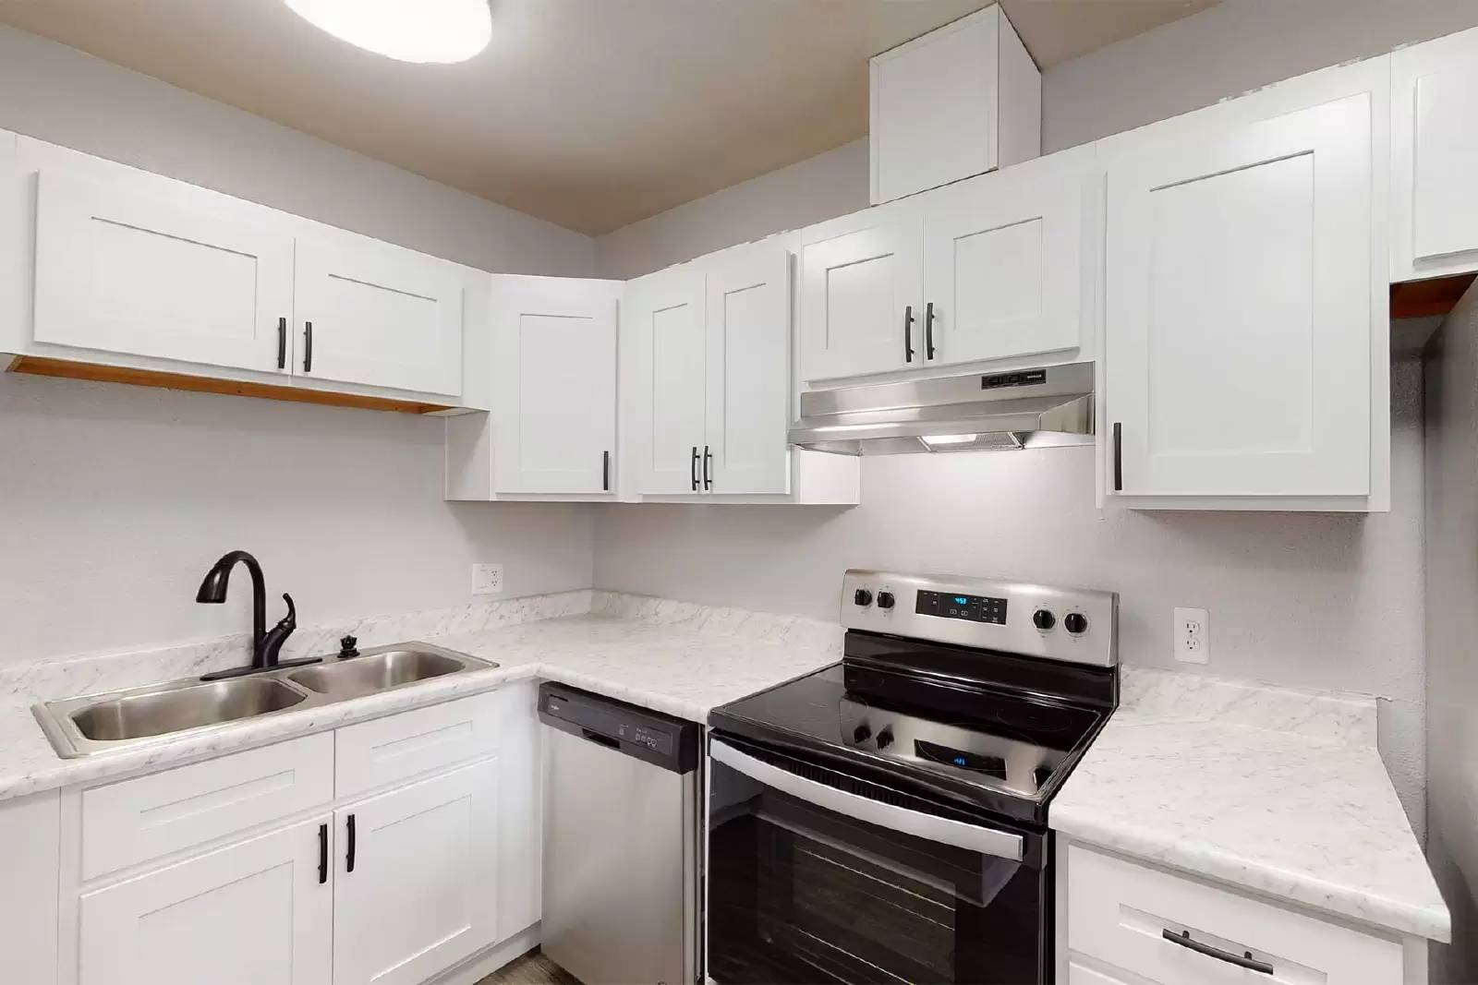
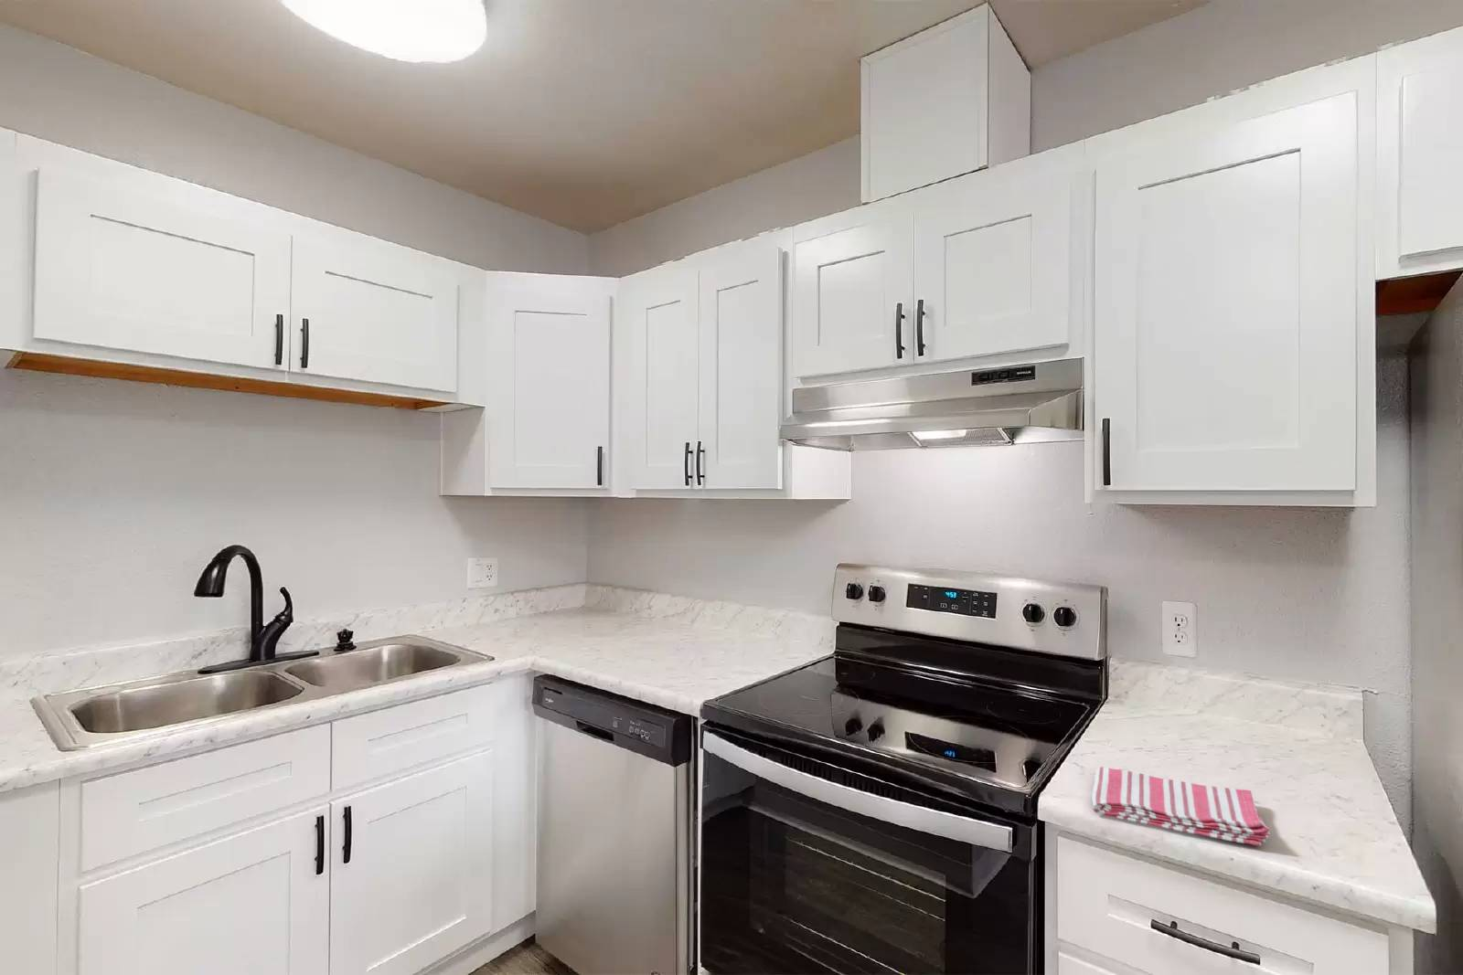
+ dish towel [1091,767,1271,847]
